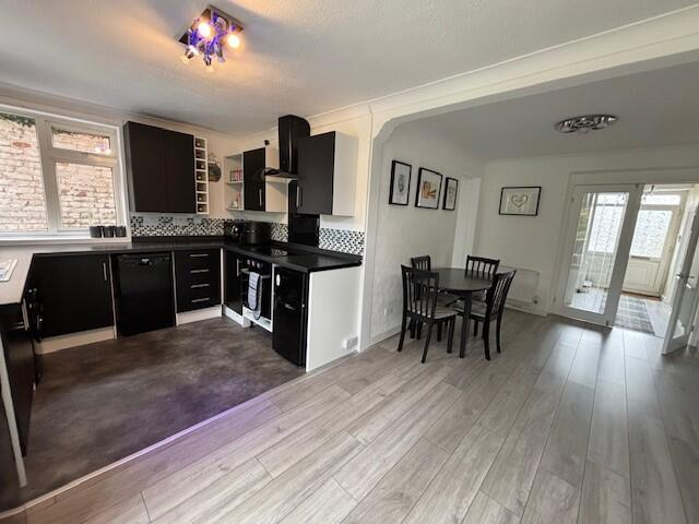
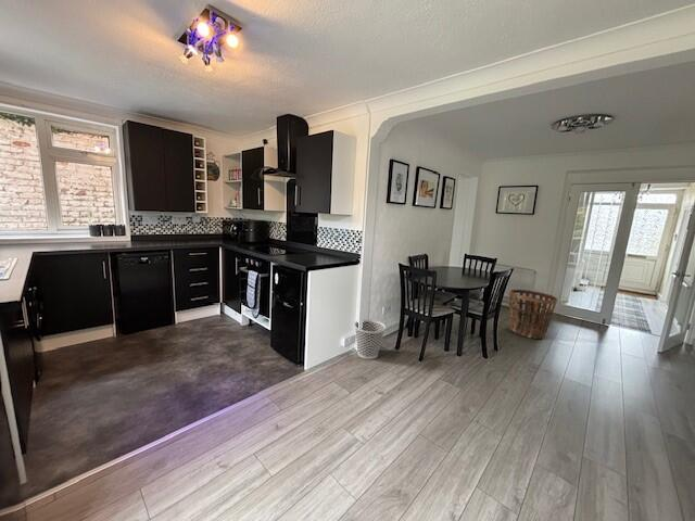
+ basket [508,289,559,340]
+ wastebasket [353,318,387,360]
